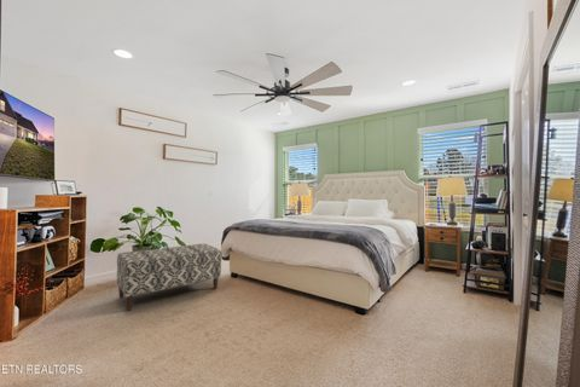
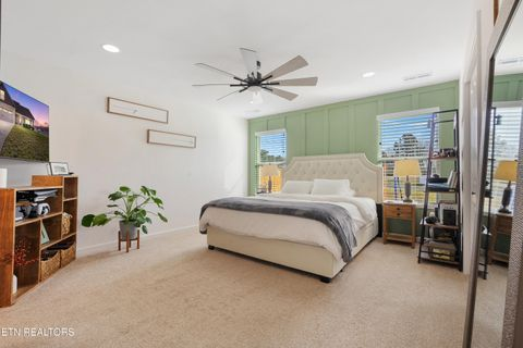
- bench [116,243,222,312]
